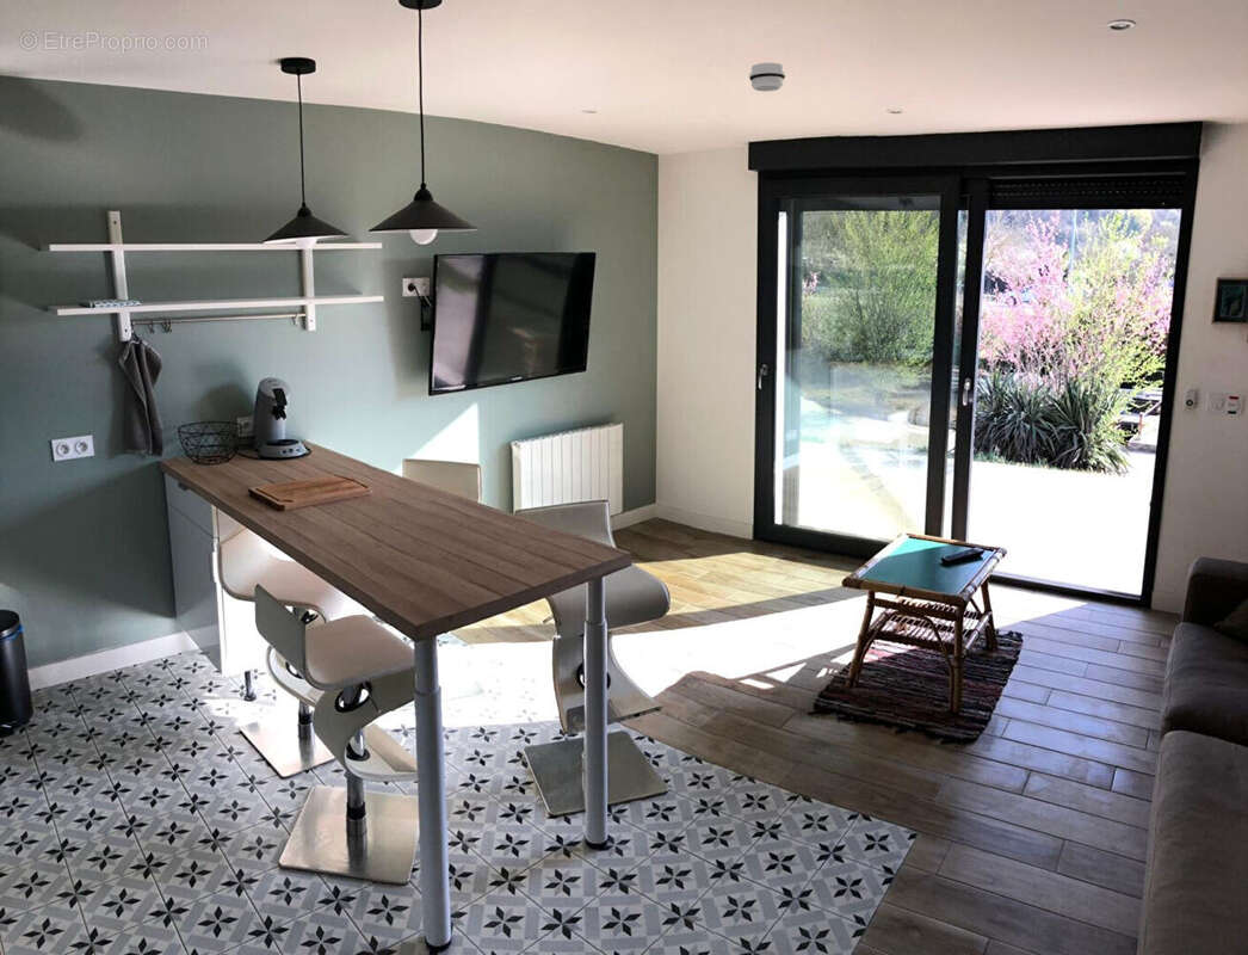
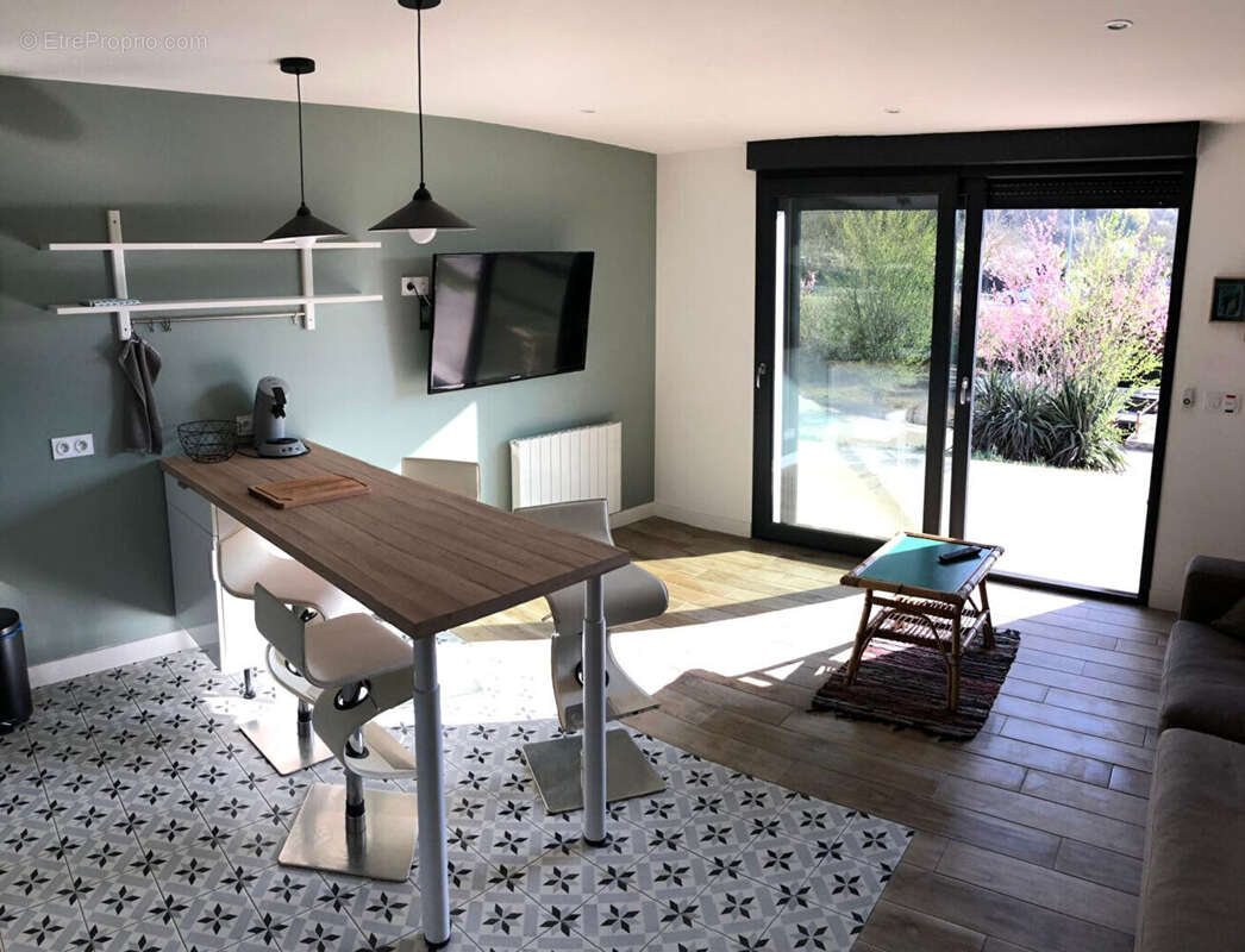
- smoke detector [748,62,786,92]
